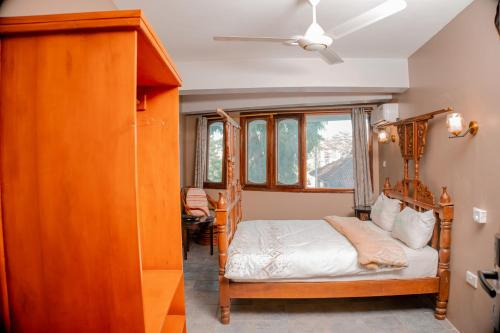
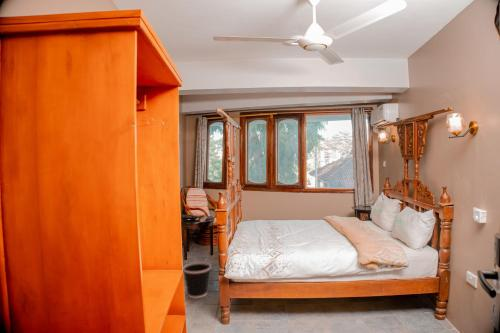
+ wastebasket [182,261,212,299]
